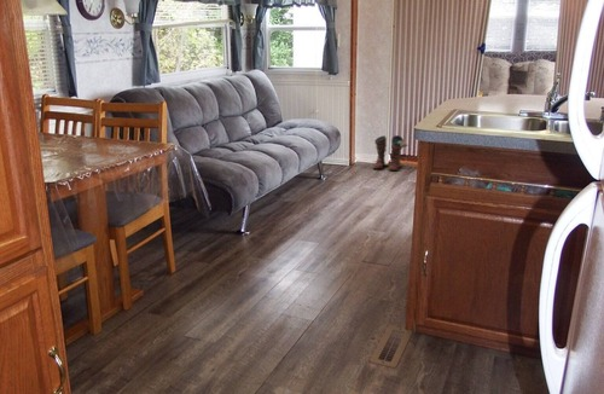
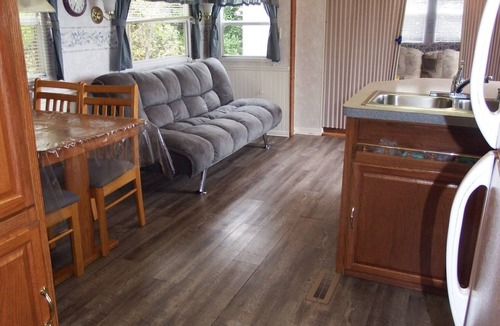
- boots [371,134,410,172]
